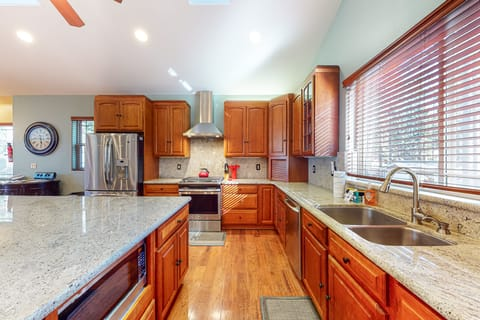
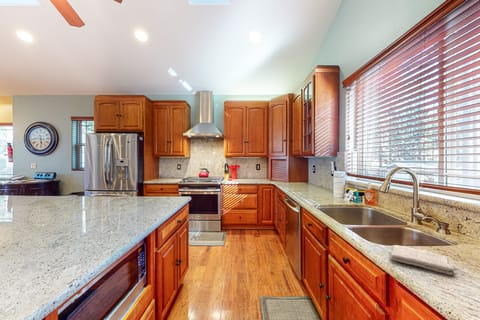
+ washcloth [390,244,455,276]
